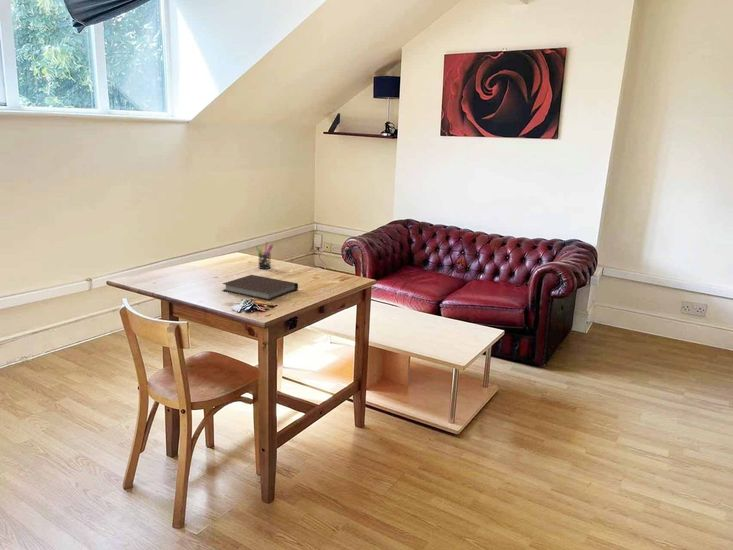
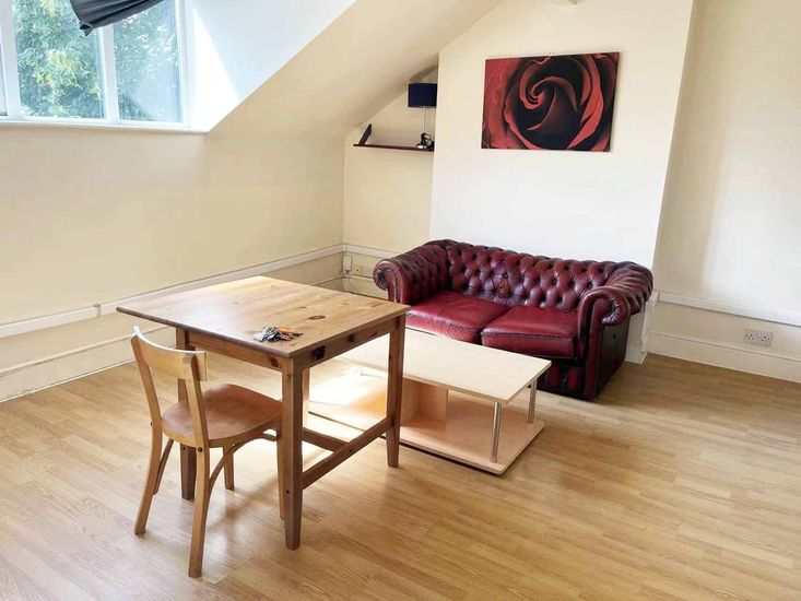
- pen holder [255,241,274,270]
- notebook [221,274,299,301]
